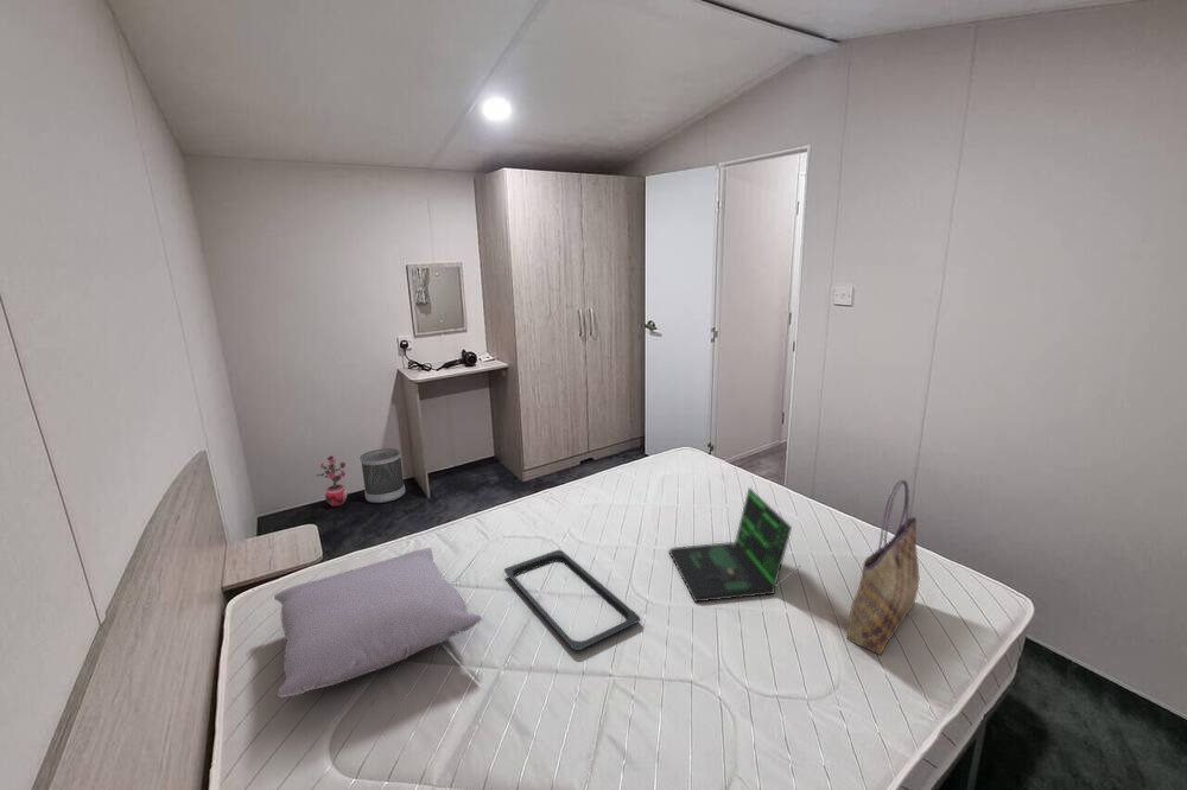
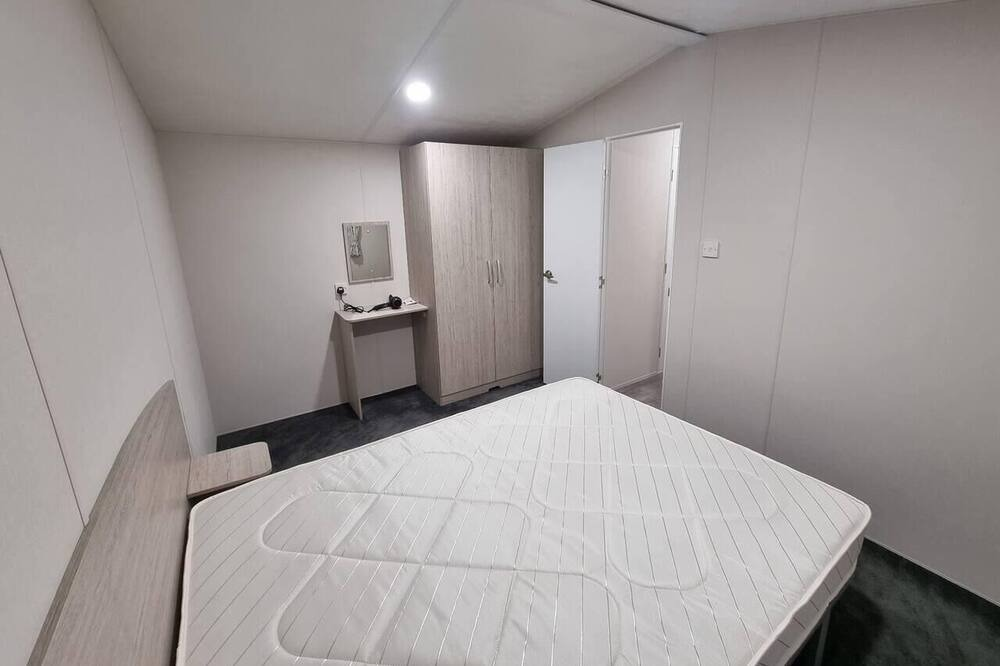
- serving tray [503,549,642,651]
- wastebasket [358,447,406,504]
- laptop [667,486,801,604]
- tote bag [846,478,920,656]
- pillow [273,547,483,699]
- potted plant [316,454,349,508]
